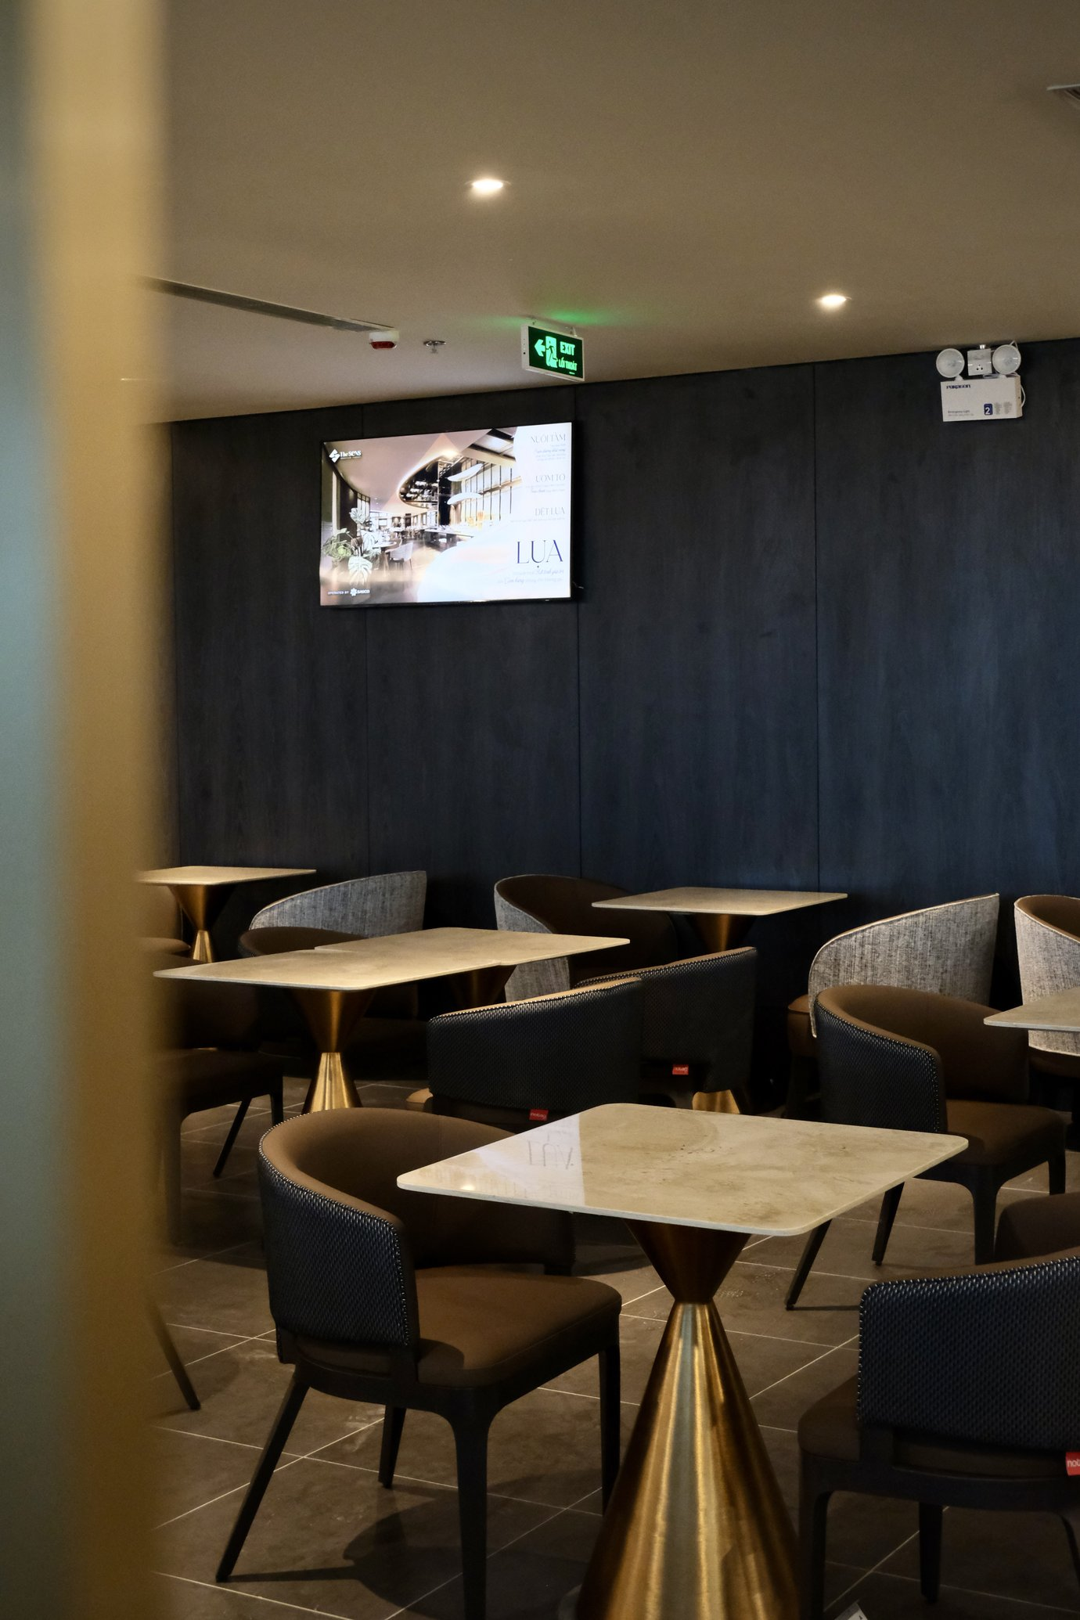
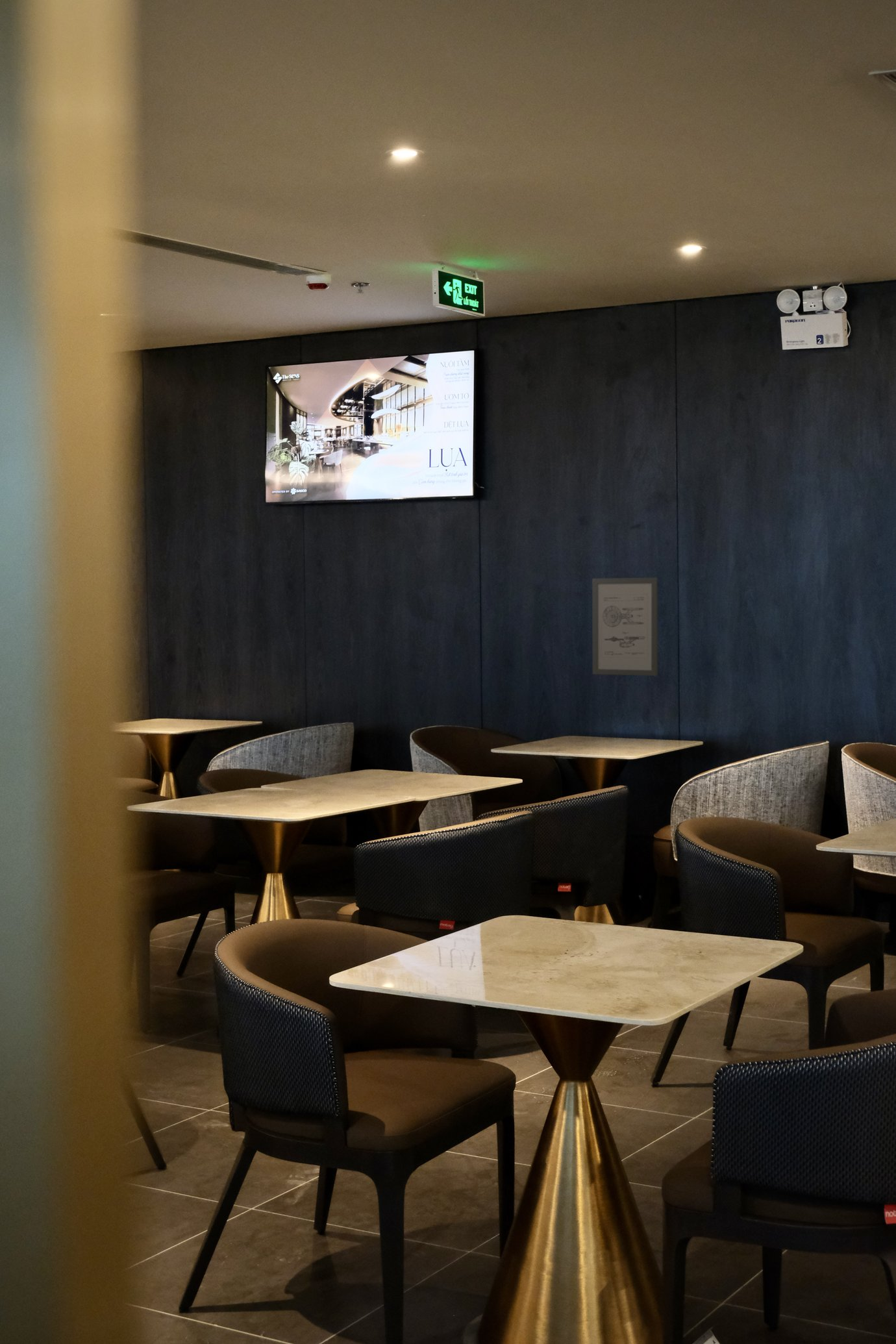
+ wall art [592,577,658,677]
